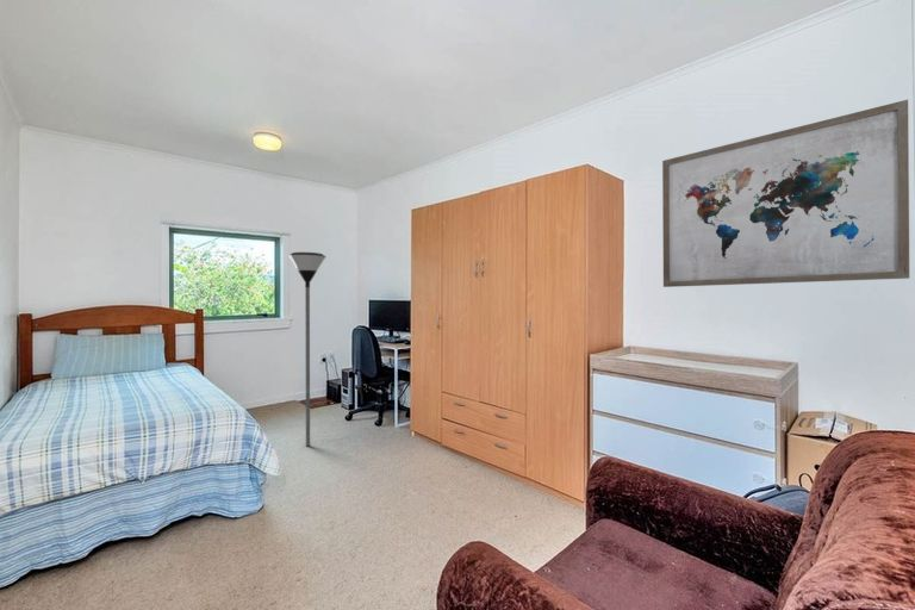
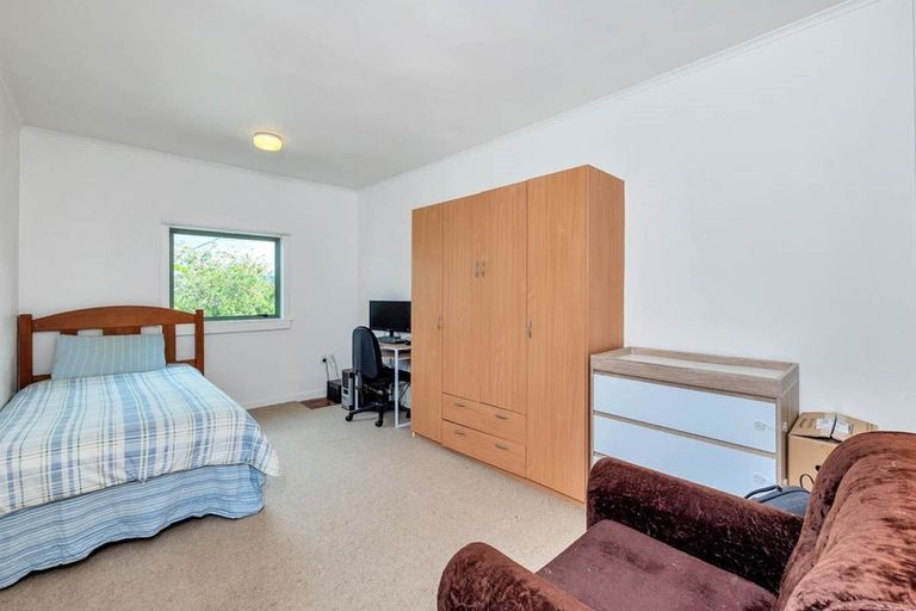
- floor lamp [287,251,326,448]
- wall art [661,99,910,288]
